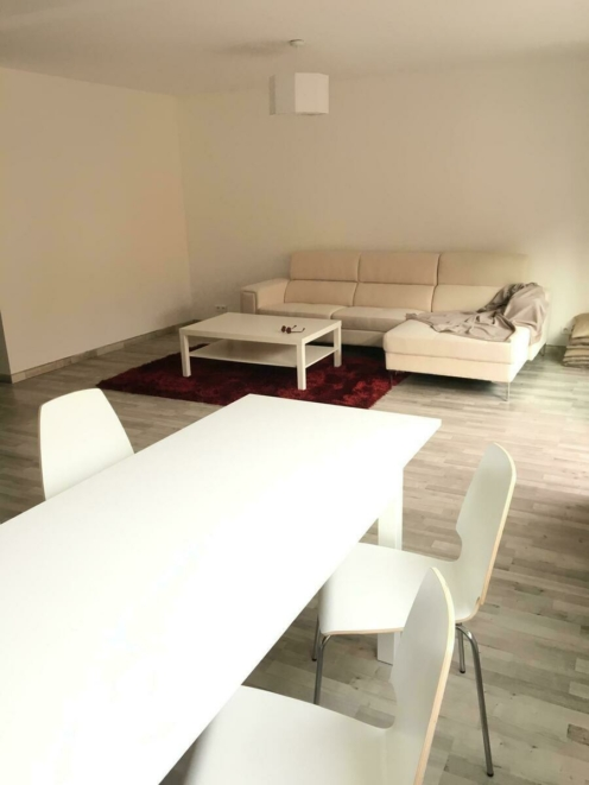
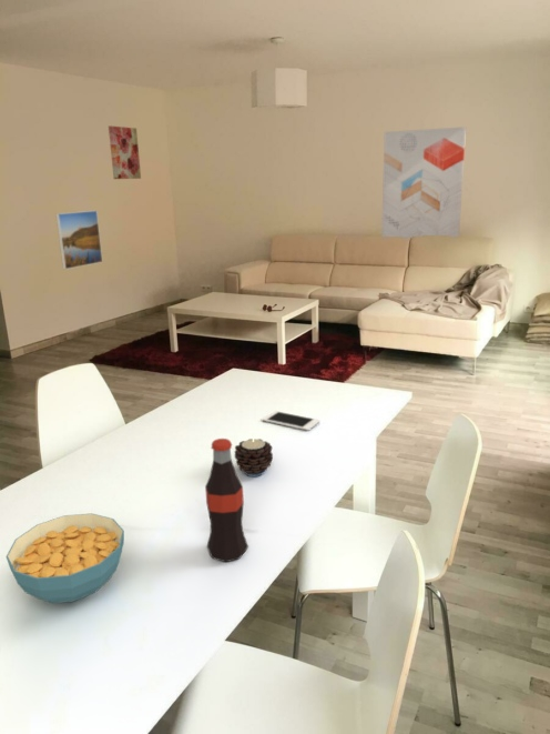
+ bottle [204,438,249,563]
+ wall art [108,124,142,180]
+ cereal bowl [4,512,125,604]
+ wall art [380,125,467,239]
+ cell phone [262,410,322,432]
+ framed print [54,210,103,270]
+ candle [234,438,274,477]
